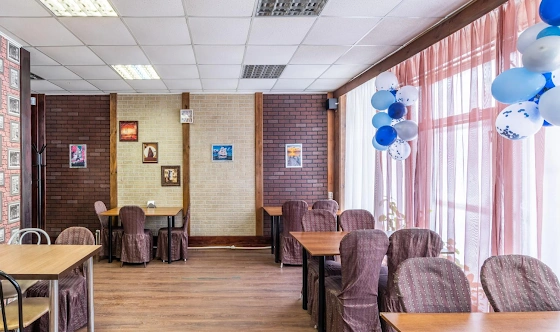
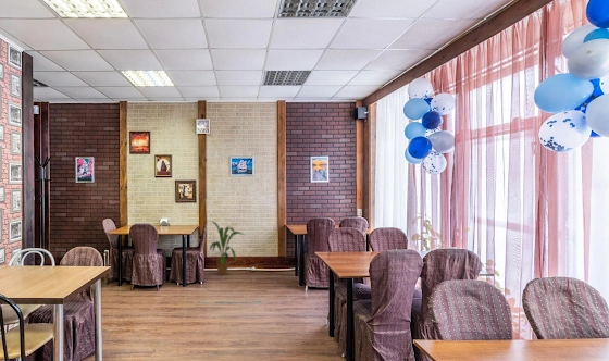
+ house plant [207,220,246,276]
